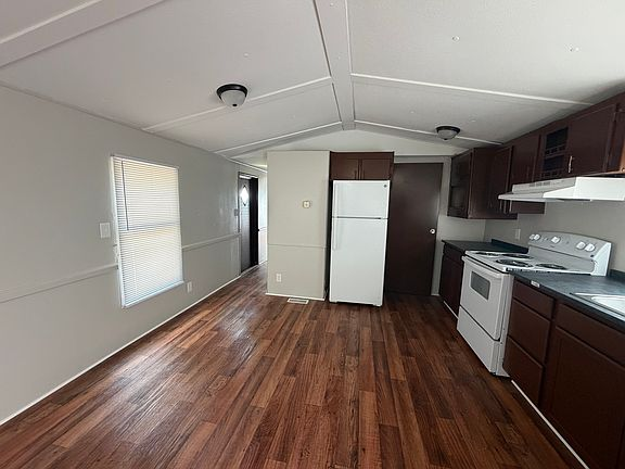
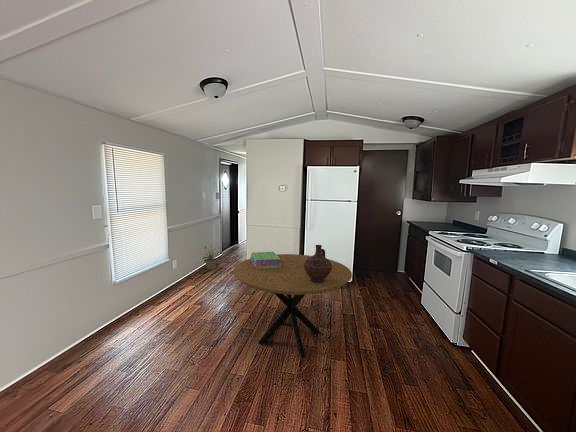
+ potted plant [201,244,220,271]
+ ceramic jug [304,244,332,283]
+ dining table [232,253,353,358]
+ stack of books [249,251,282,269]
